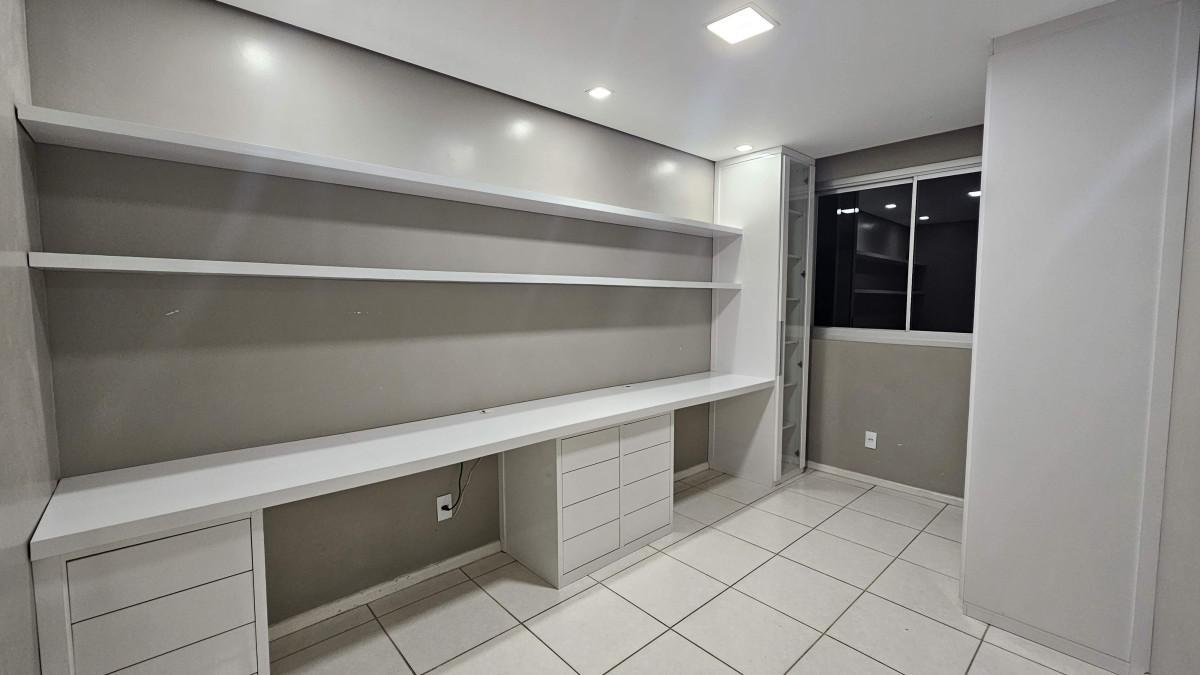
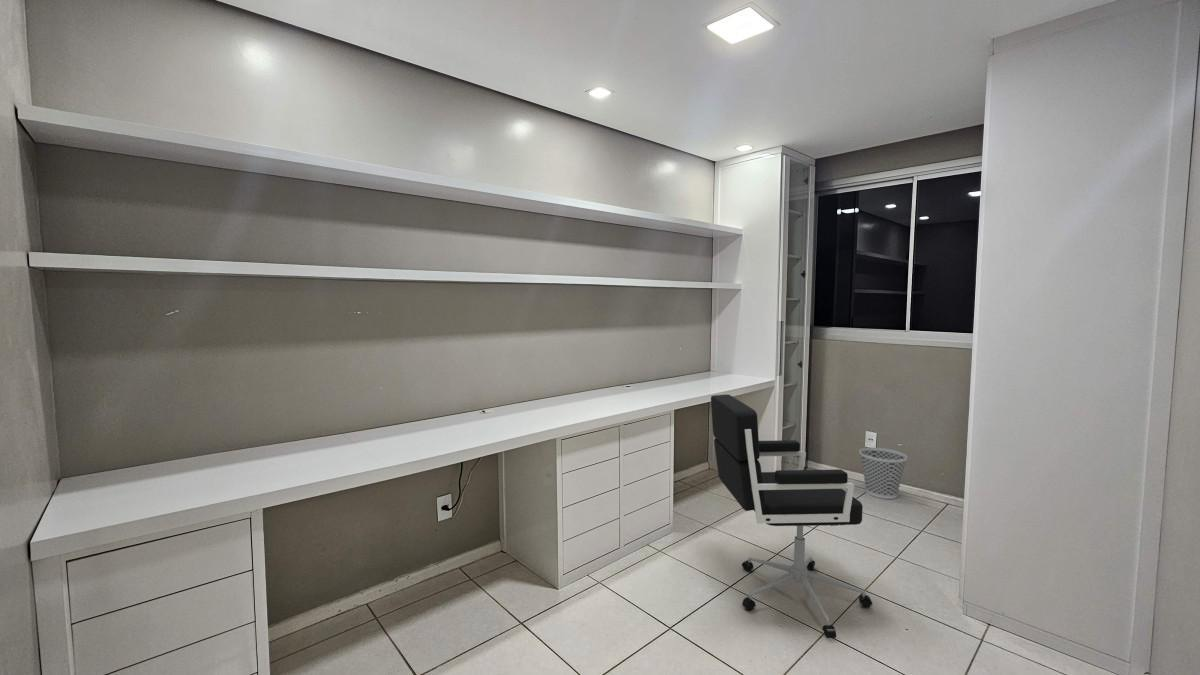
+ office chair [710,393,873,639]
+ wastebasket [858,447,908,500]
